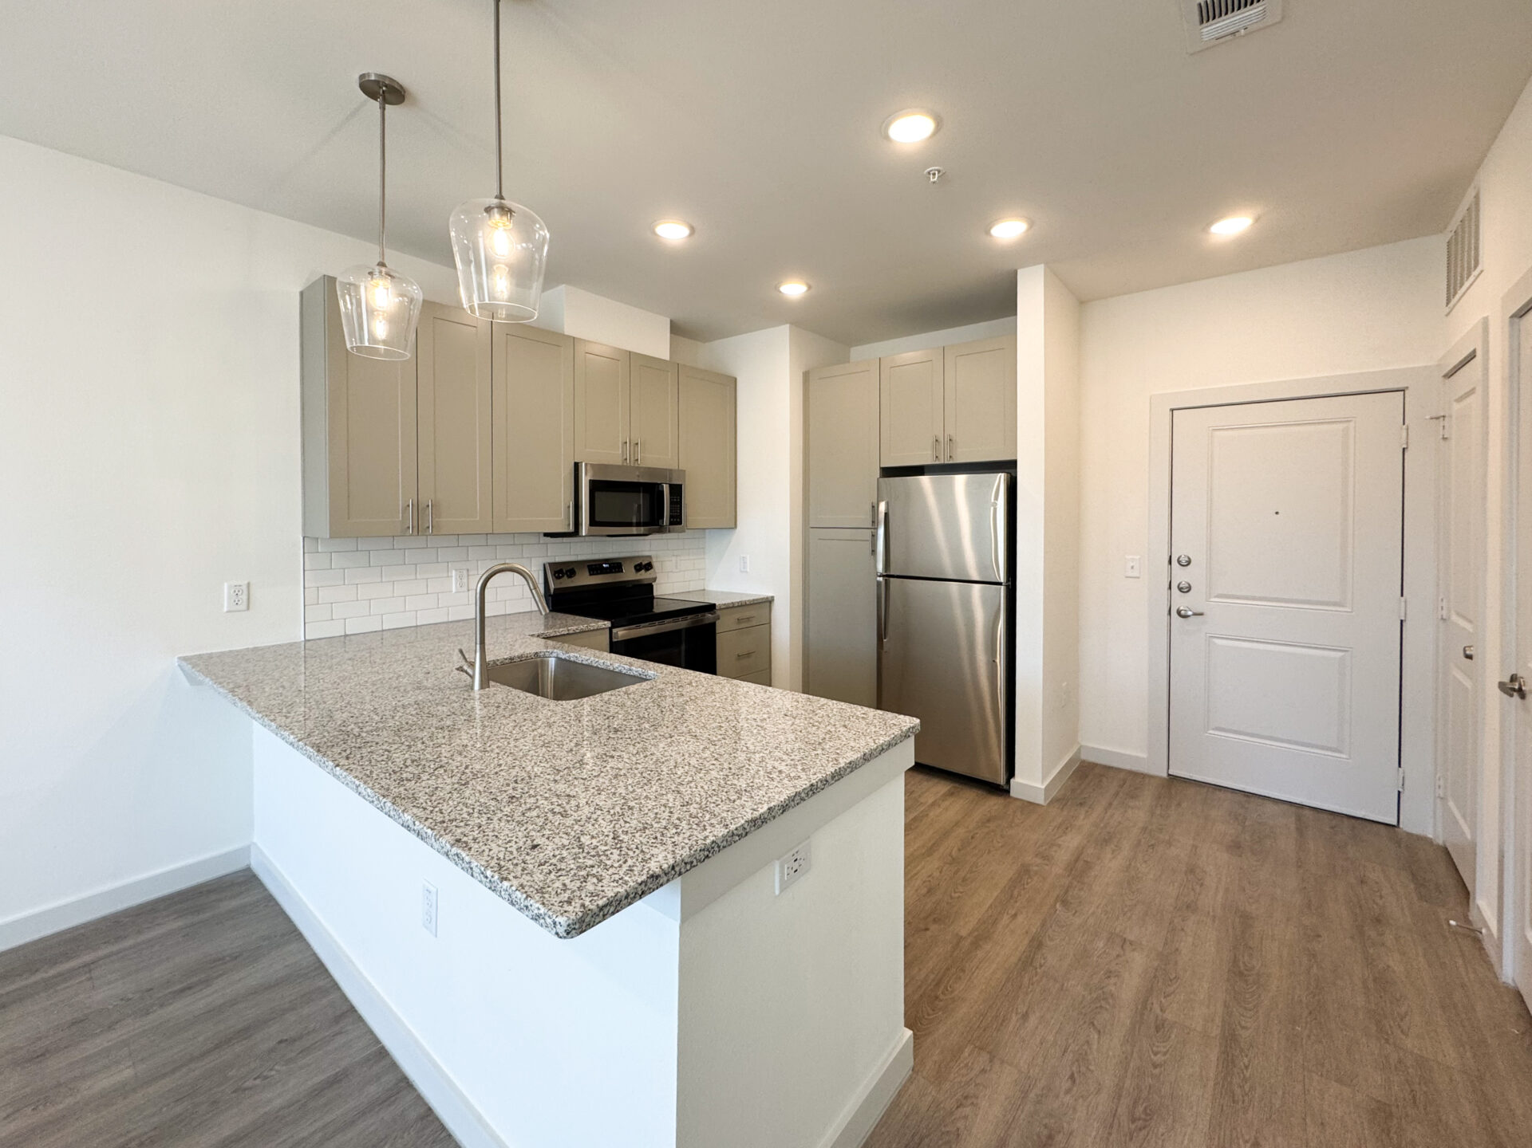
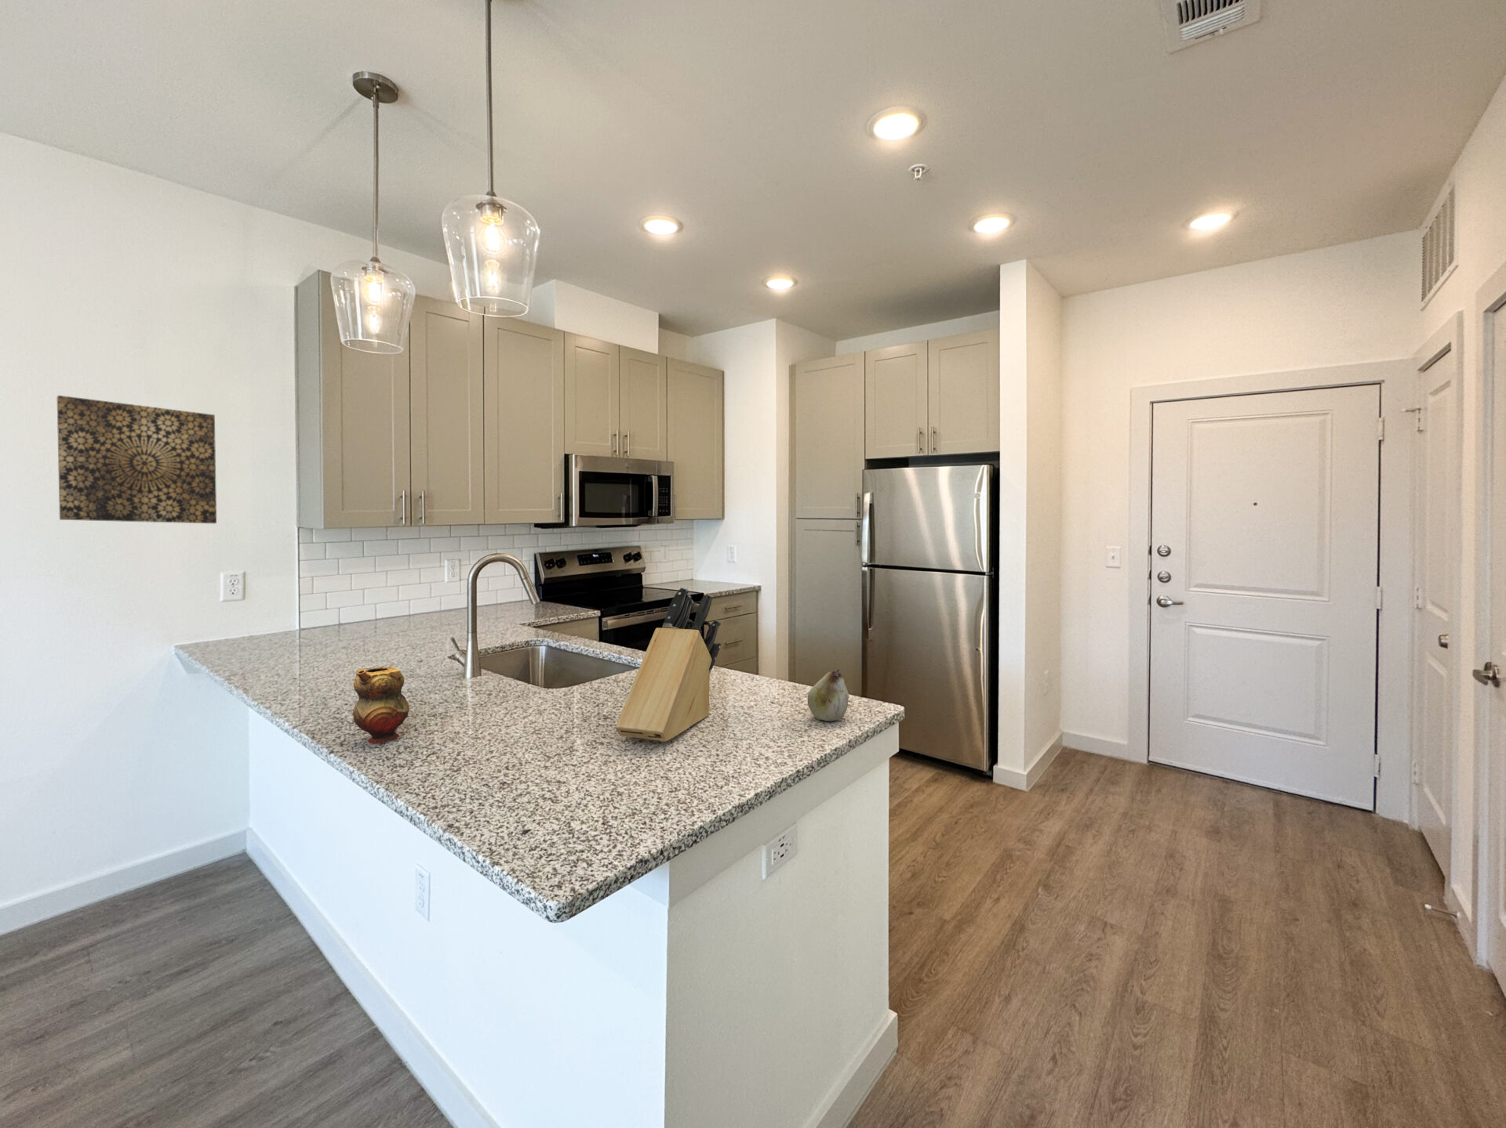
+ wall art [57,395,217,524]
+ fruit [808,669,849,722]
+ knife block [615,587,722,743]
+ teapot [352,666,410,743]
